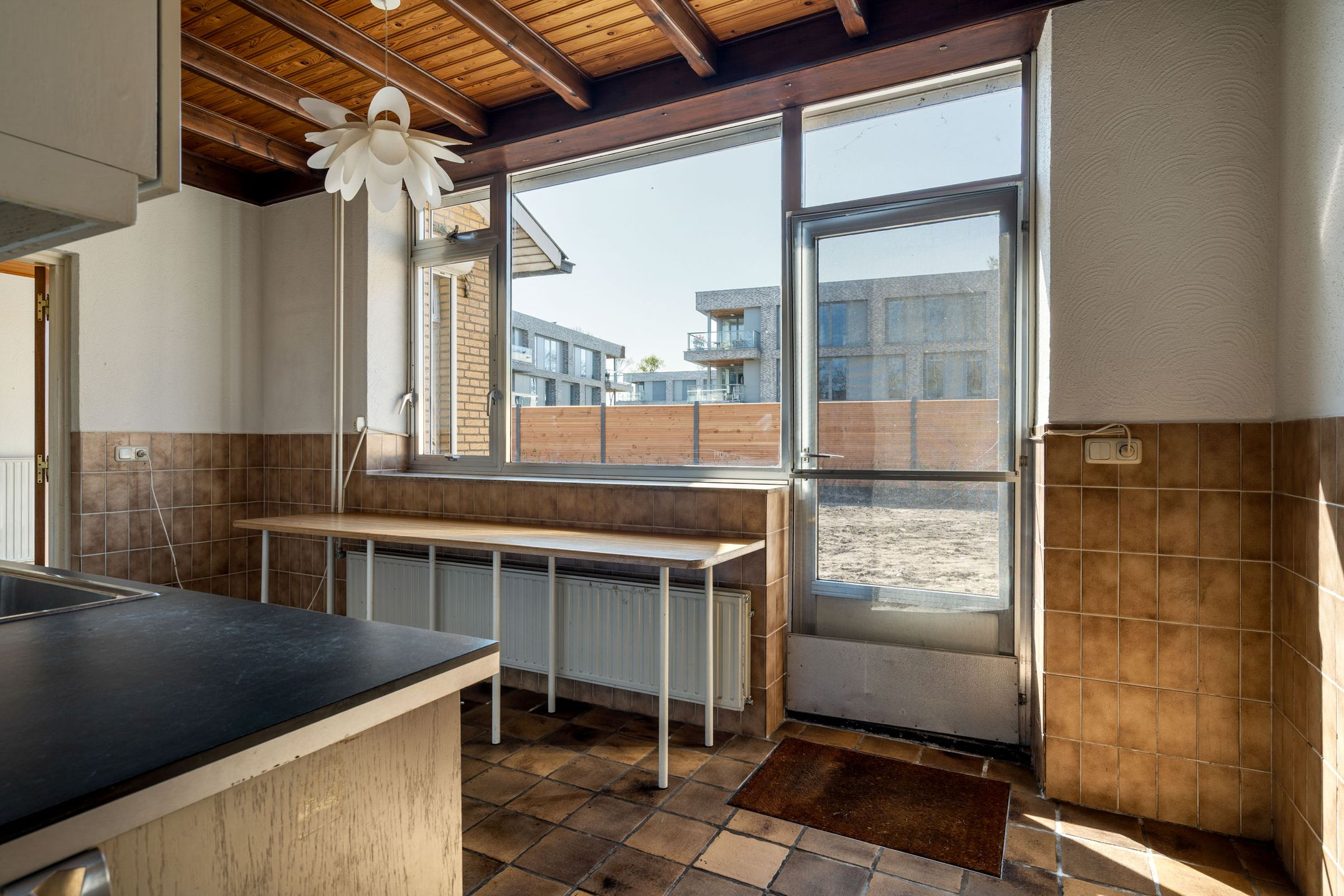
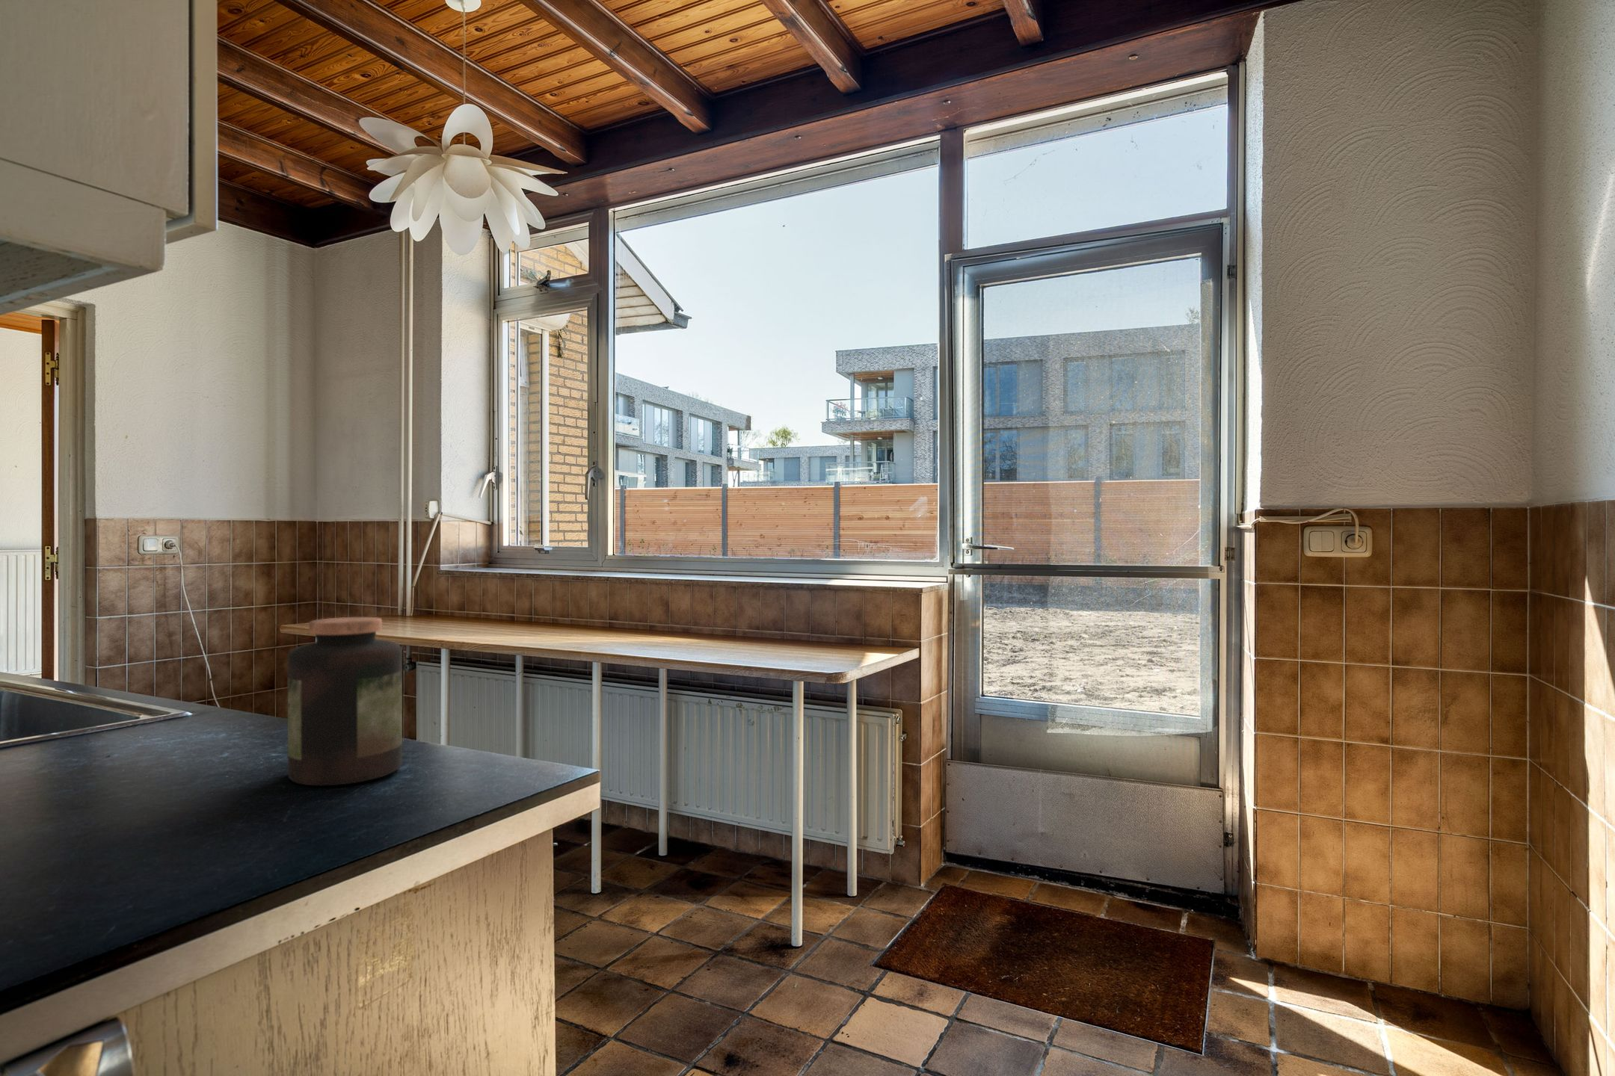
+ jar [287,616,403,787]
